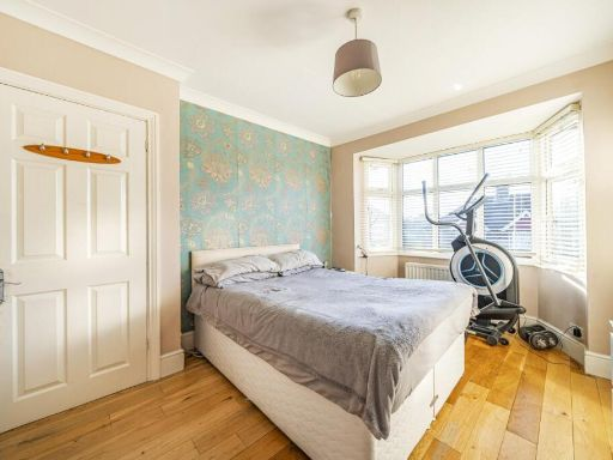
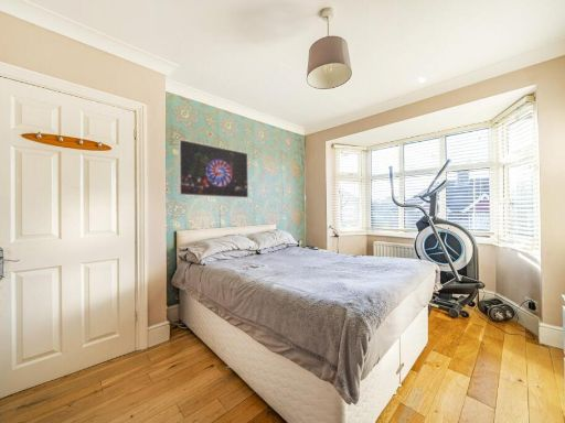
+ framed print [178,139,249,199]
